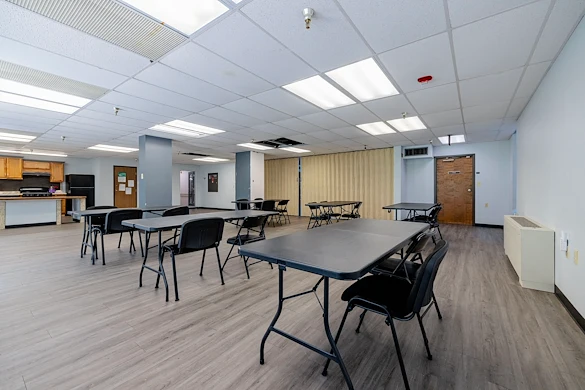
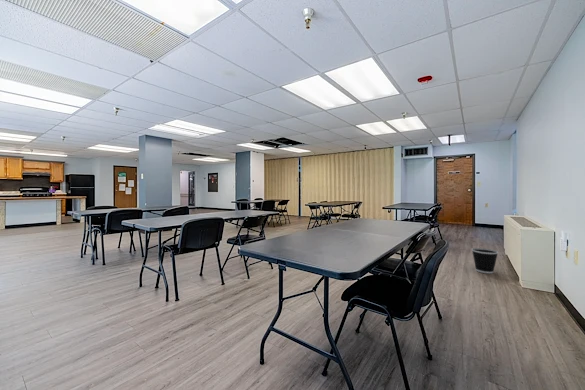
+ wastebasket [471,247,499,274]
